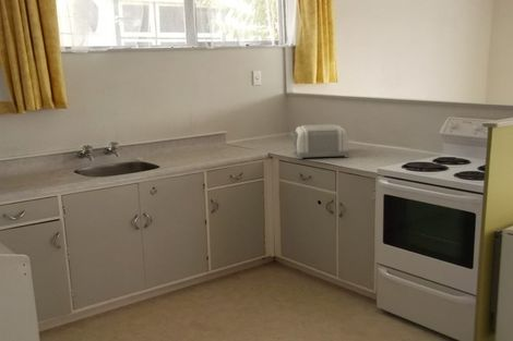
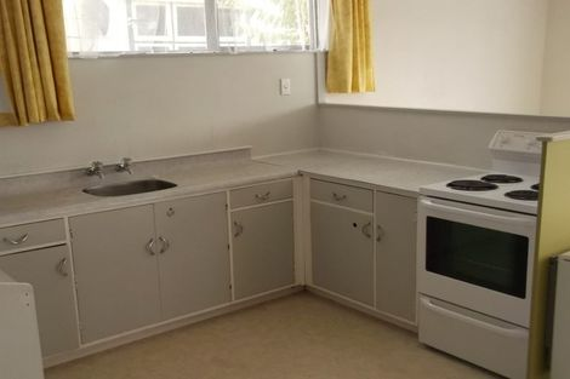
- toaster [289,123,349,160]
